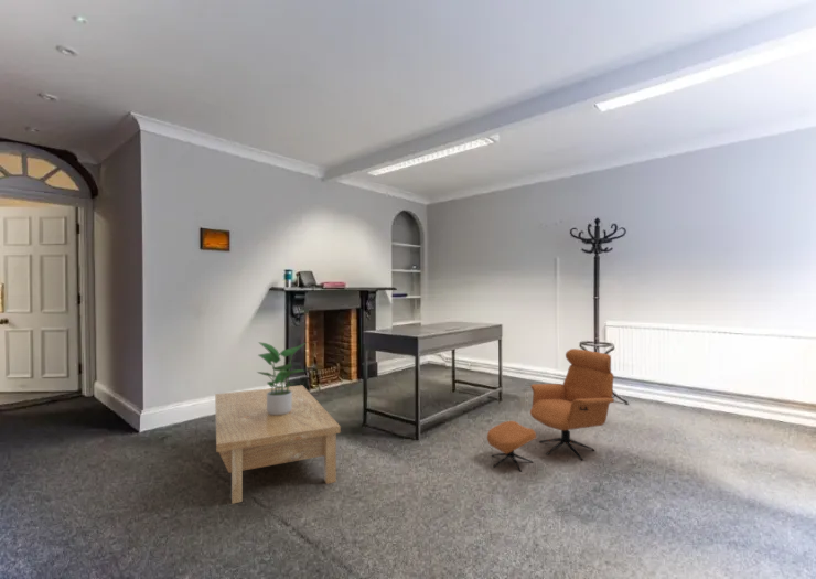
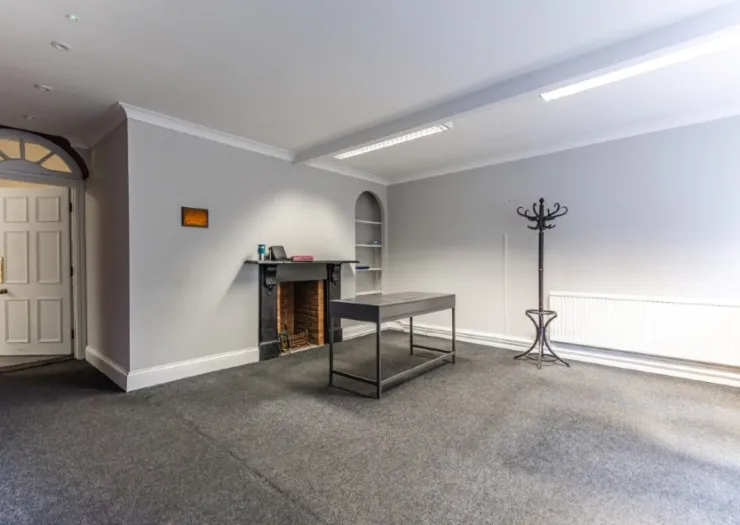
- coffee table [214,384,342,505]
- armchair [486,347,615,473]
- potted plant [256,341,307,416]
